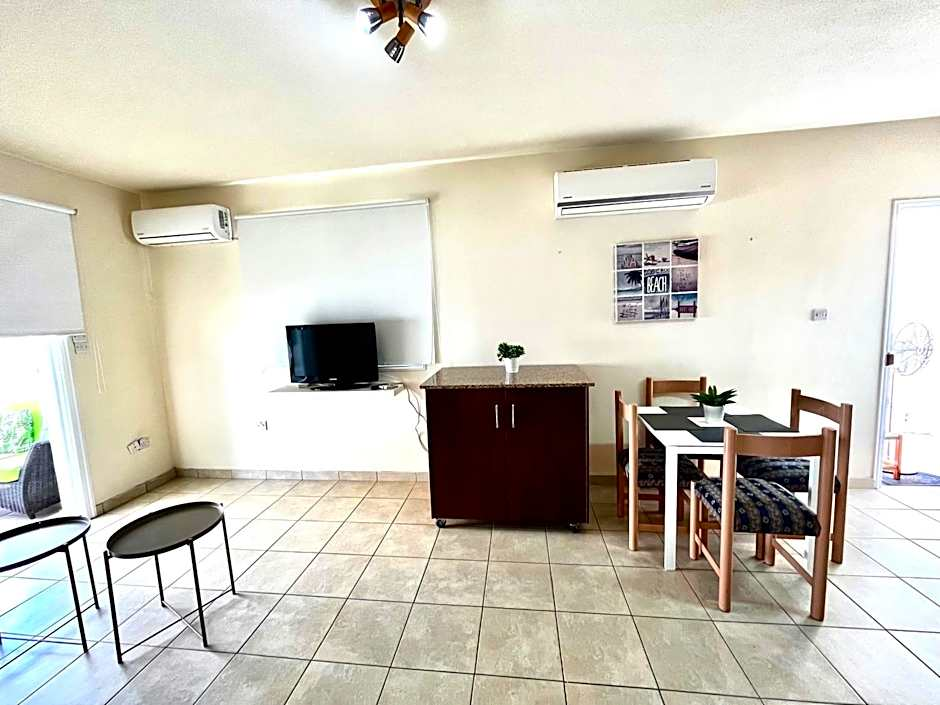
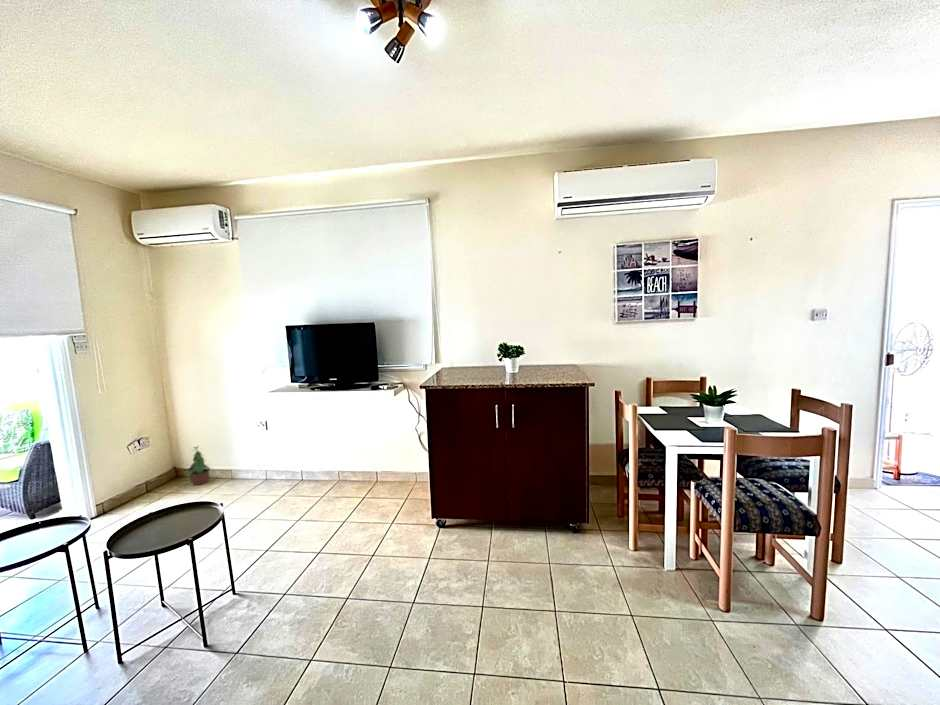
+ potted plant [186,445,212,486]
